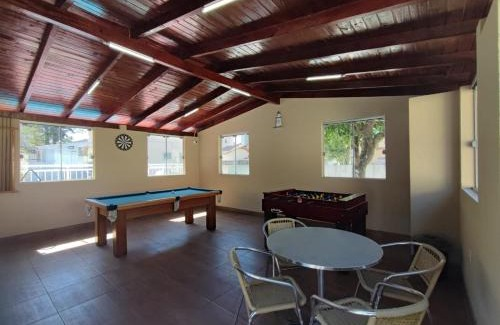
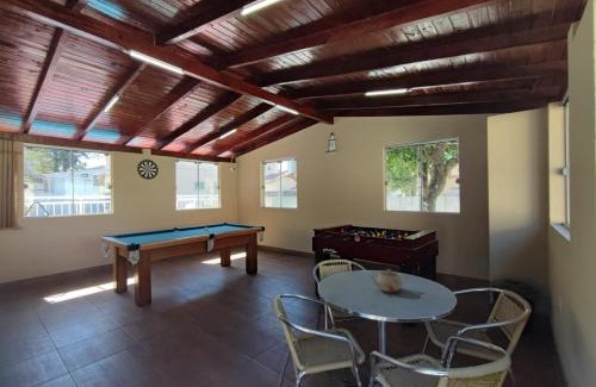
+ teapot [368,268,408,293]
